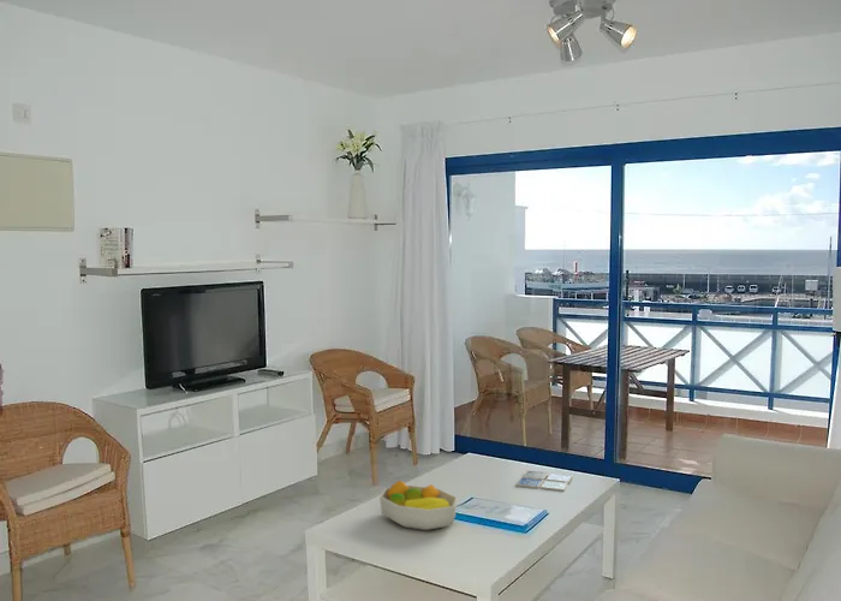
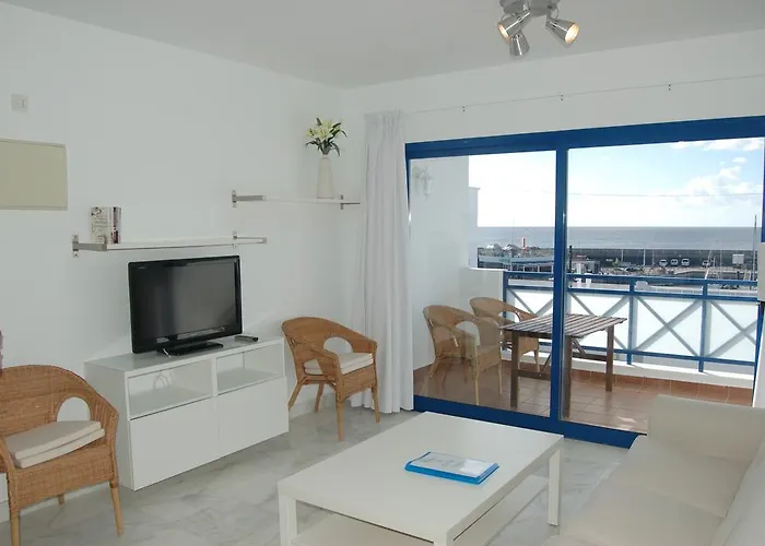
- fruit bowl [378,480,459,531]
- drink coaster [515,469,573,493]
